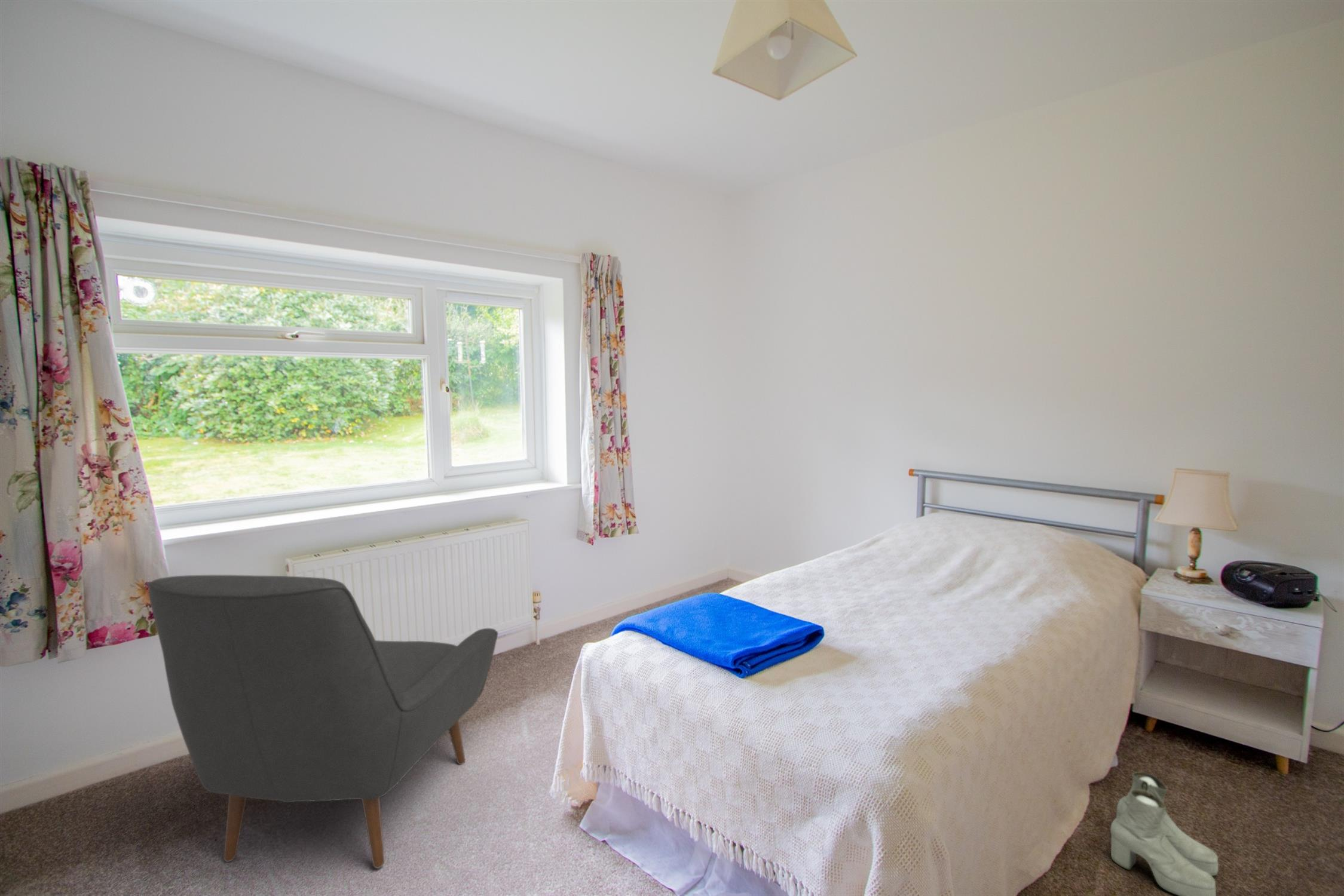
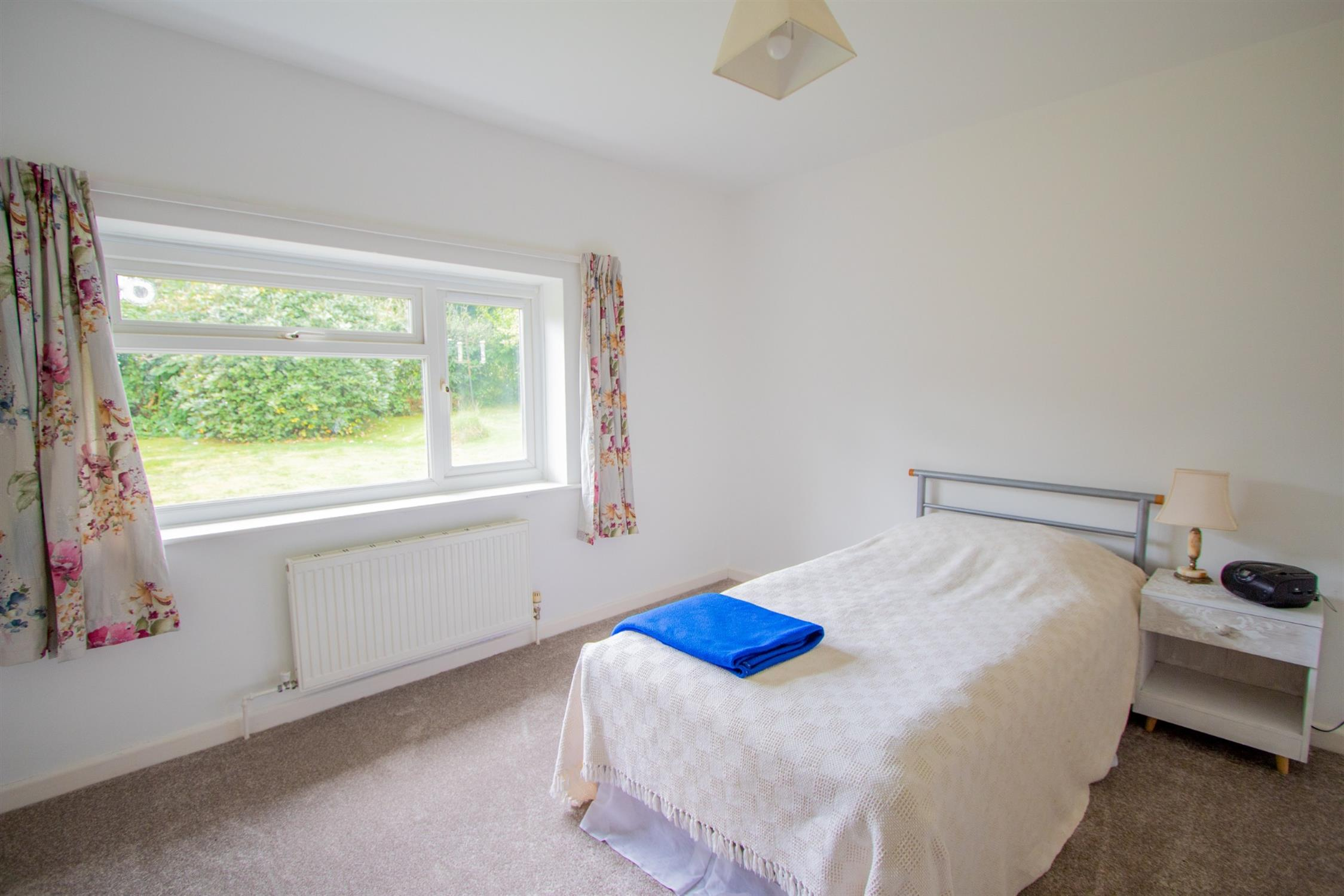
- boots [1110,771,1219,896]
- chair [146,575,498,869]
